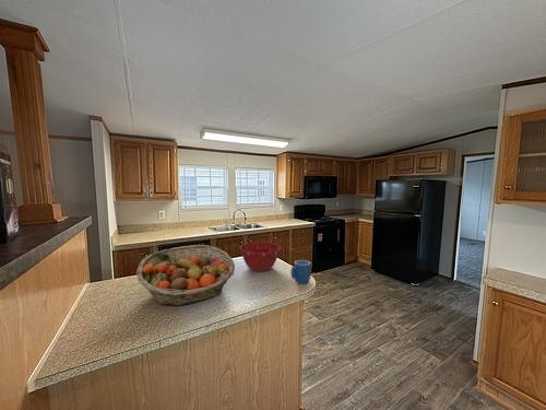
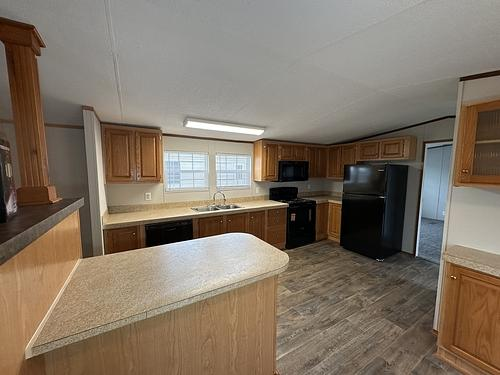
- mug [289,259,311,285]
- mixing bowl [239,242,282,272]
- fruit basket [135,244,236,307]
